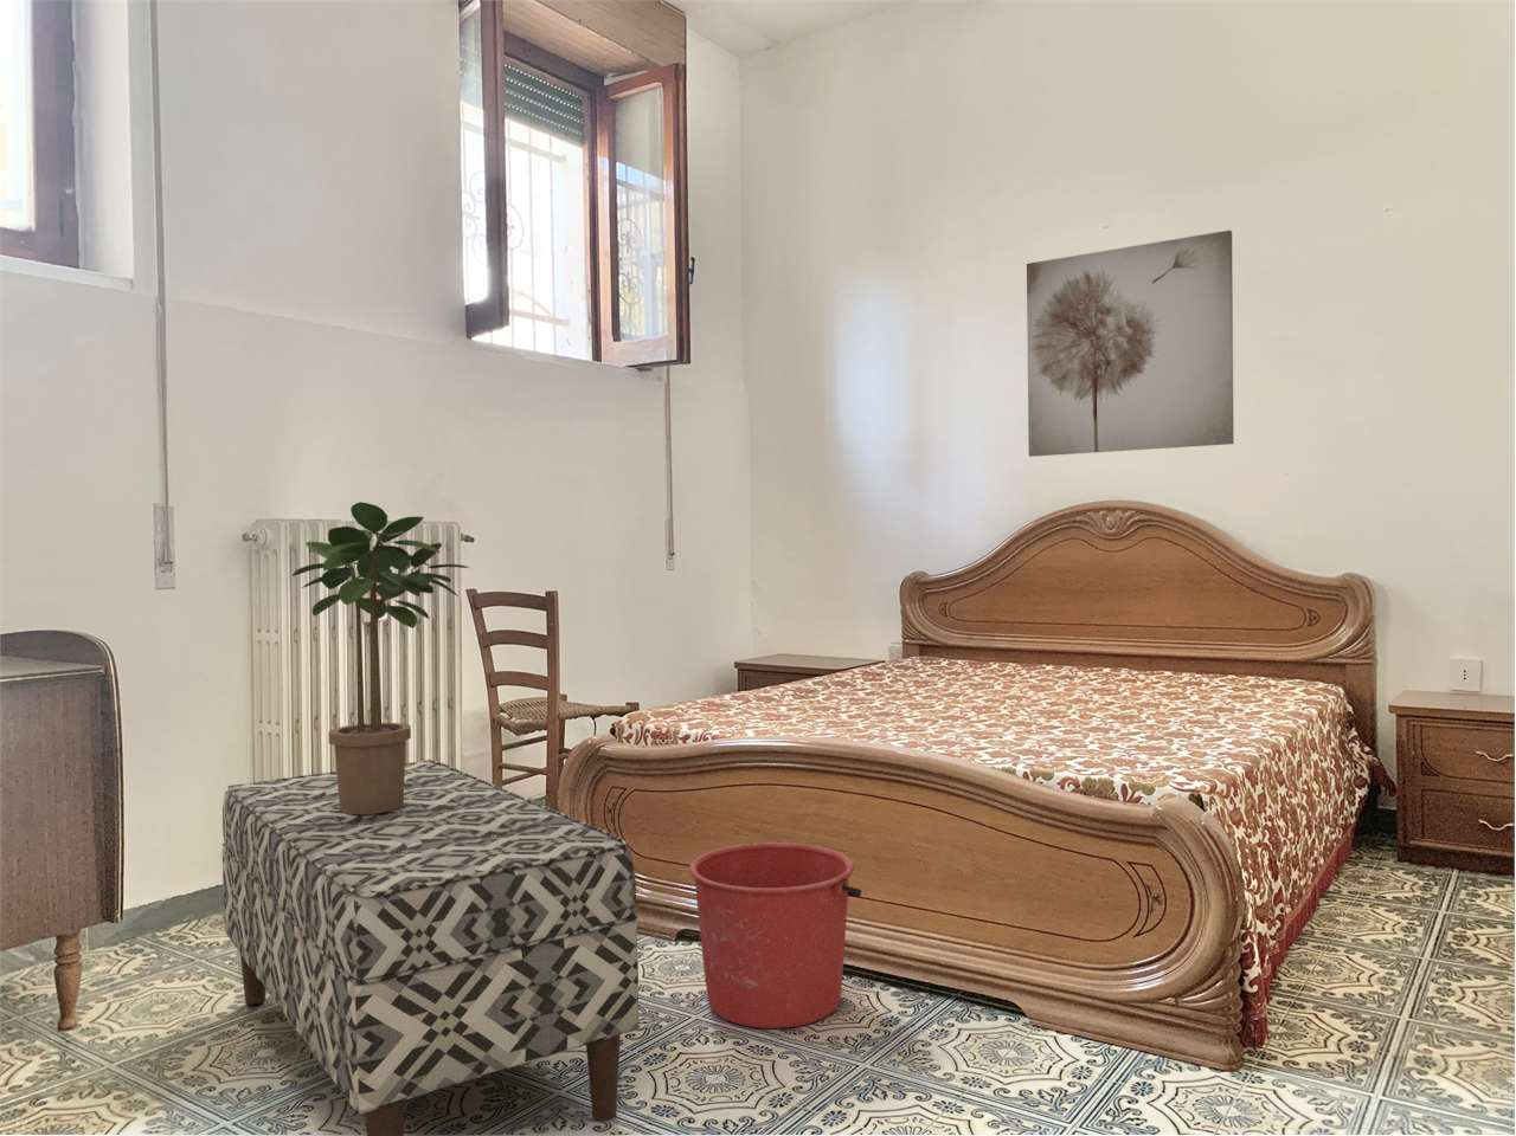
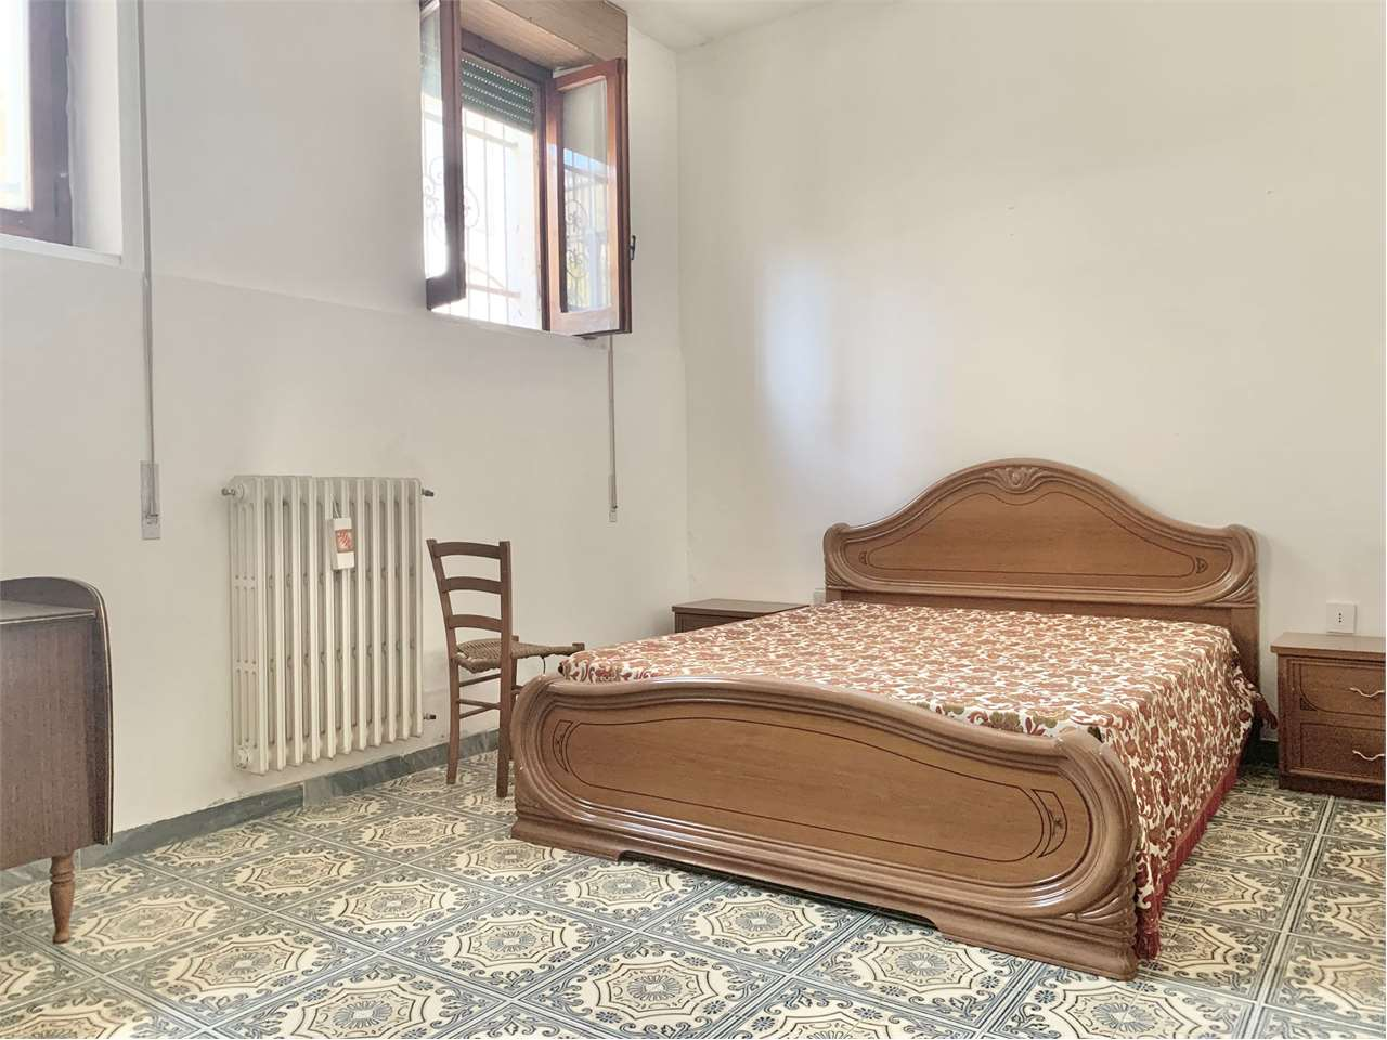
- potted plant [291,500,470,814]
- bucket [688,841,862,1030]
- wall art [1025,229,1235,458]
- bench [221,759,640,1136]
